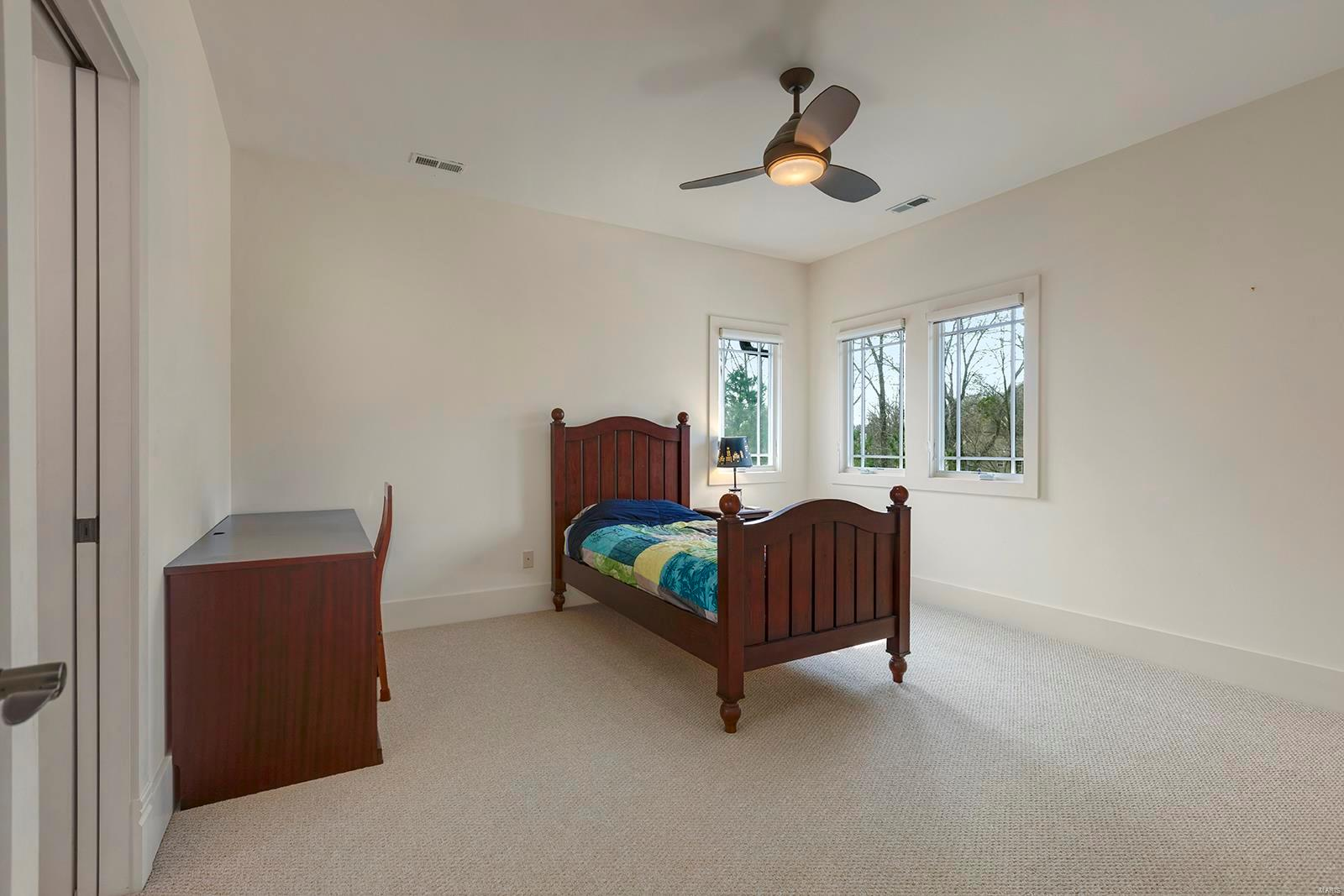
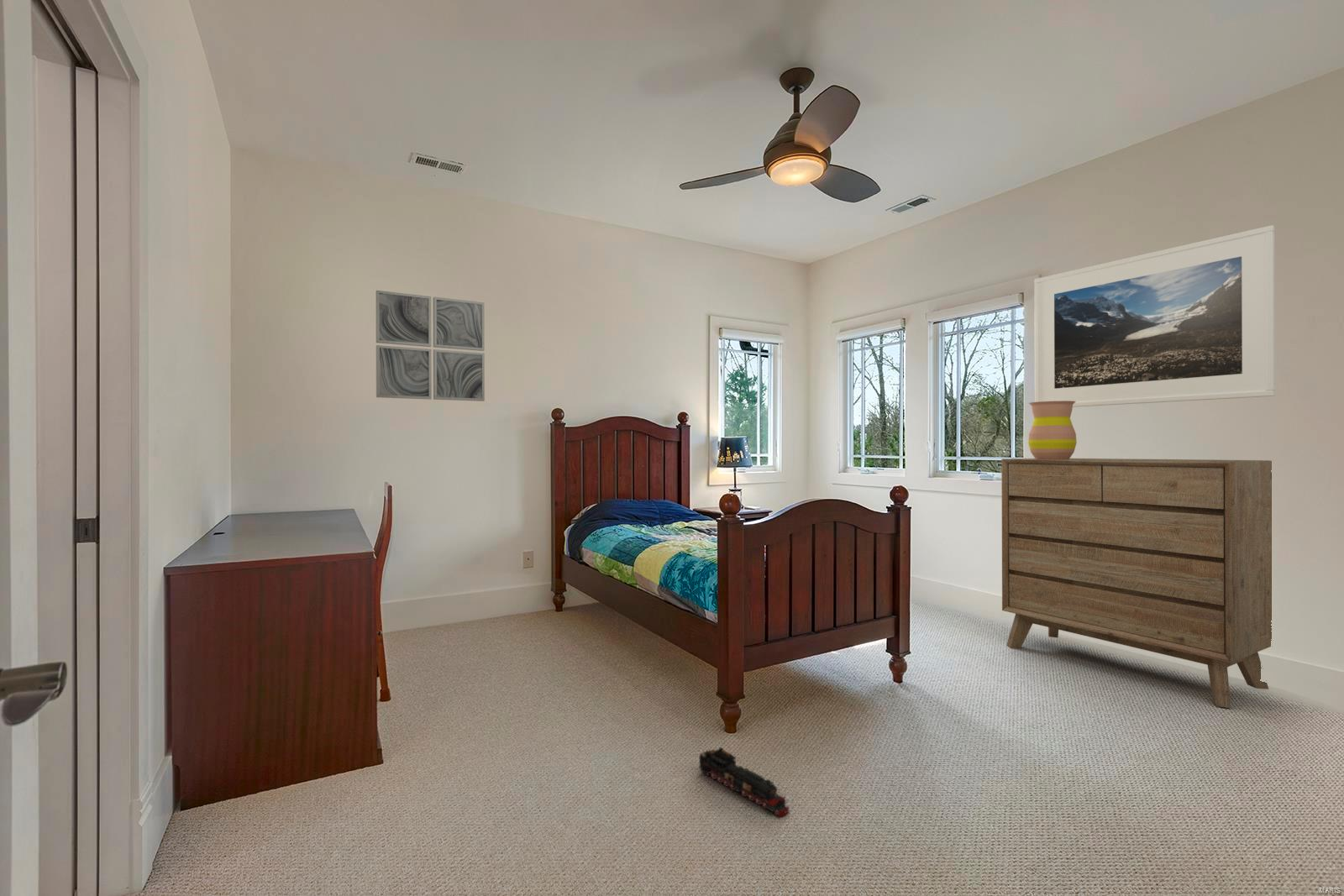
+ vase [1027,401,1078,459]
+ dresser [1000,458,1272,709]
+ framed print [1033,224,1276,408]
+ wall art [375,290,486,402]
+ toy train [699,747,790,819]
